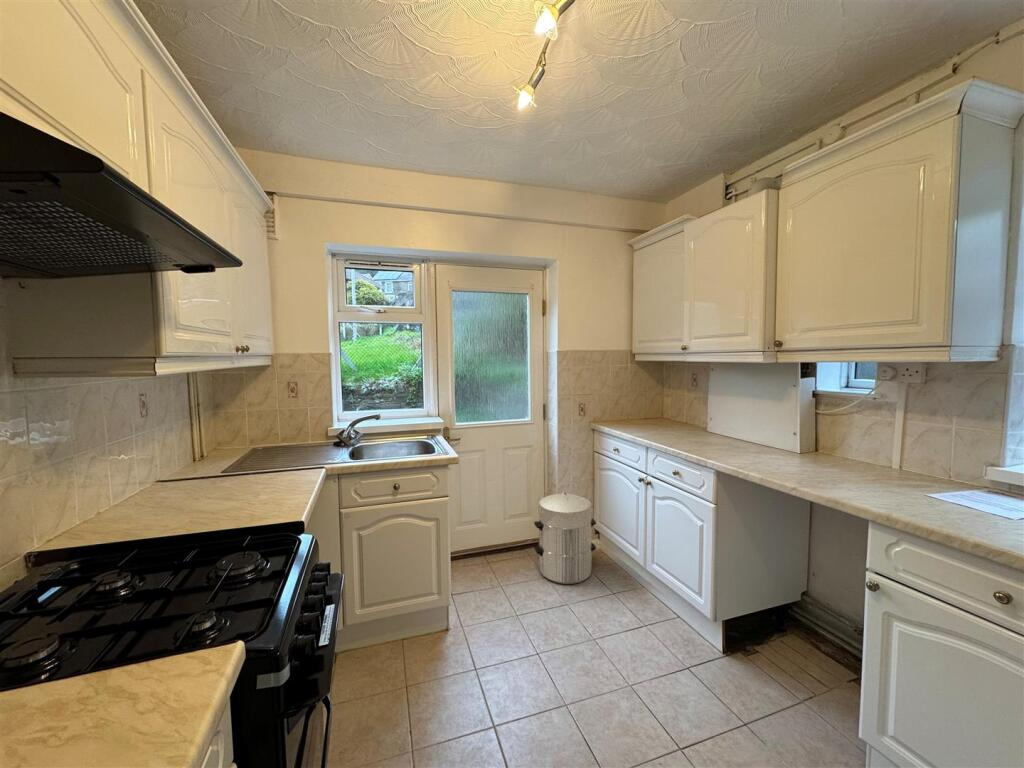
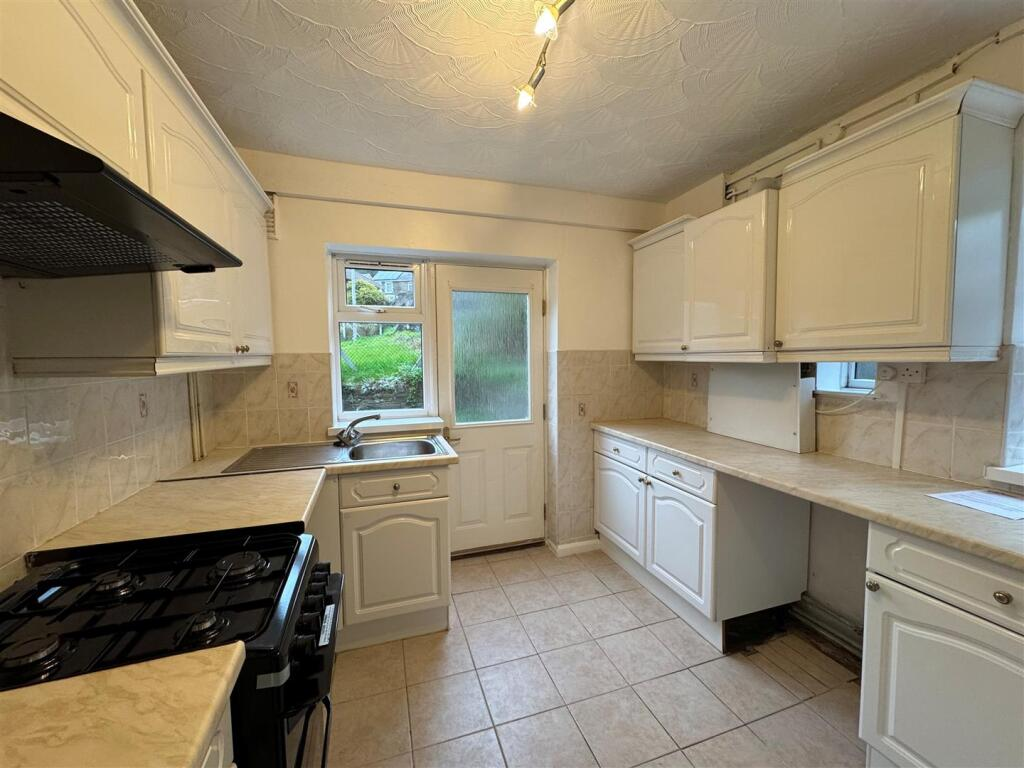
- waste bin [533,491,597,585]
